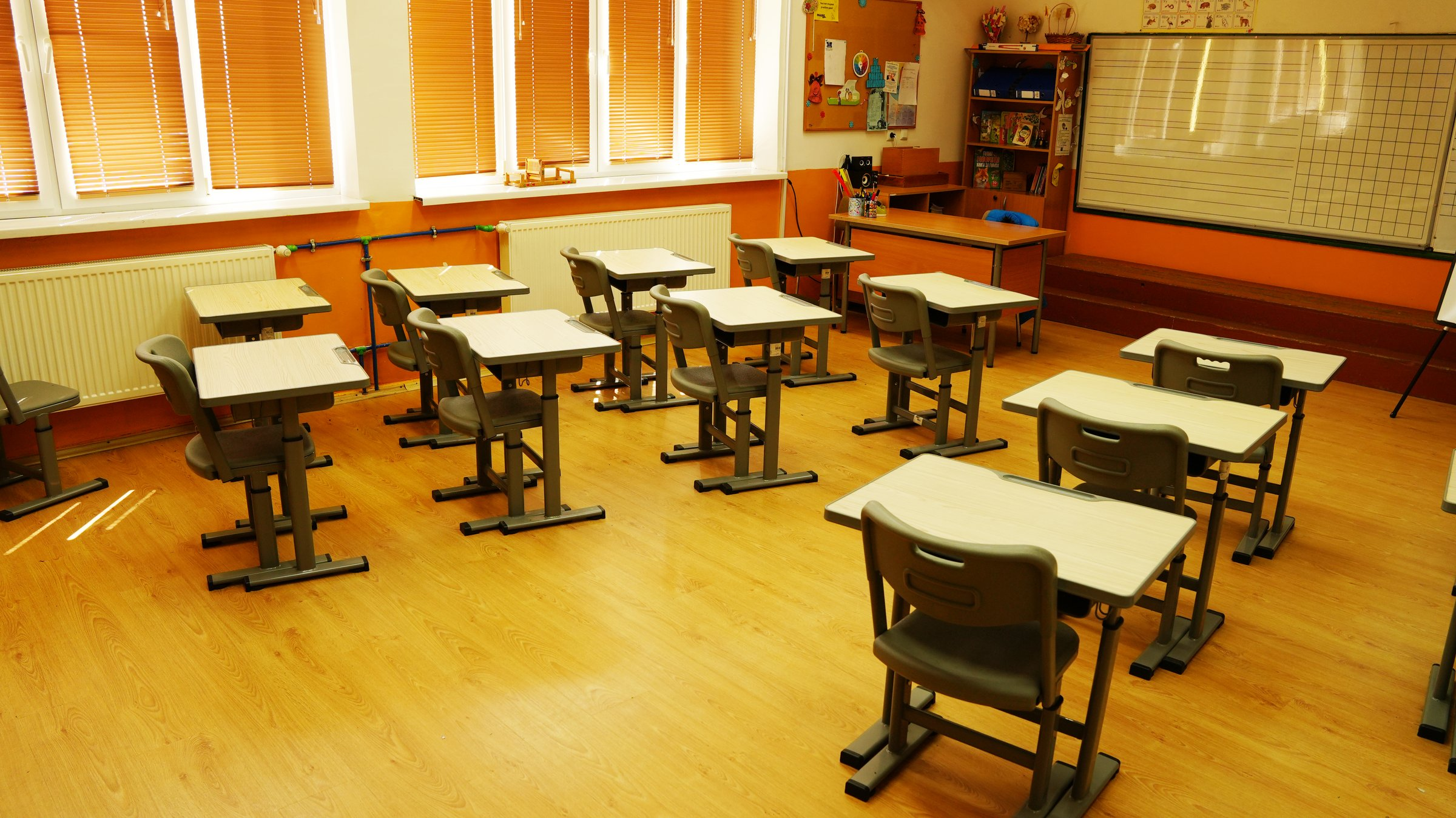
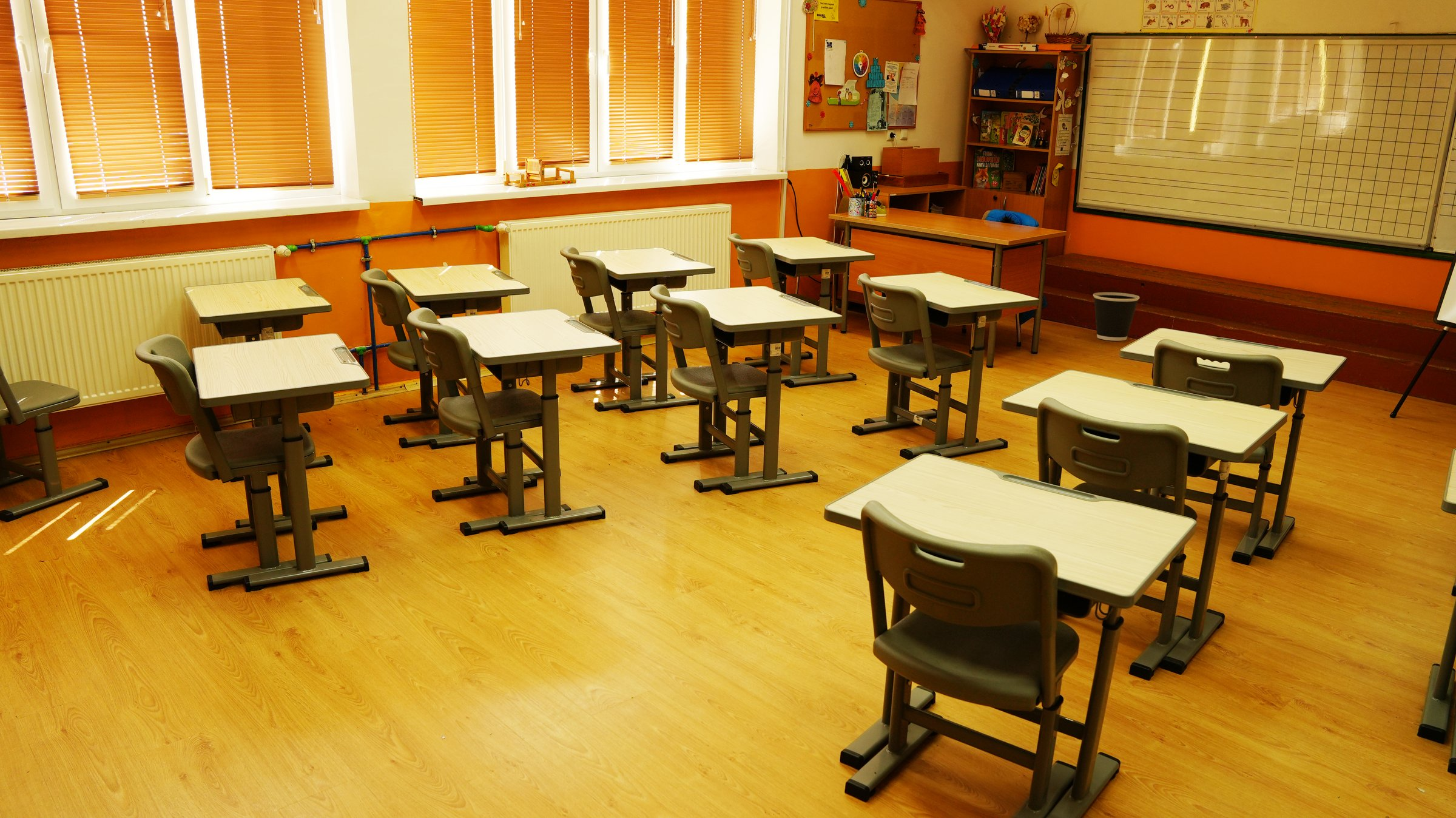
+ wastebasket [1093,292,1140,341]
